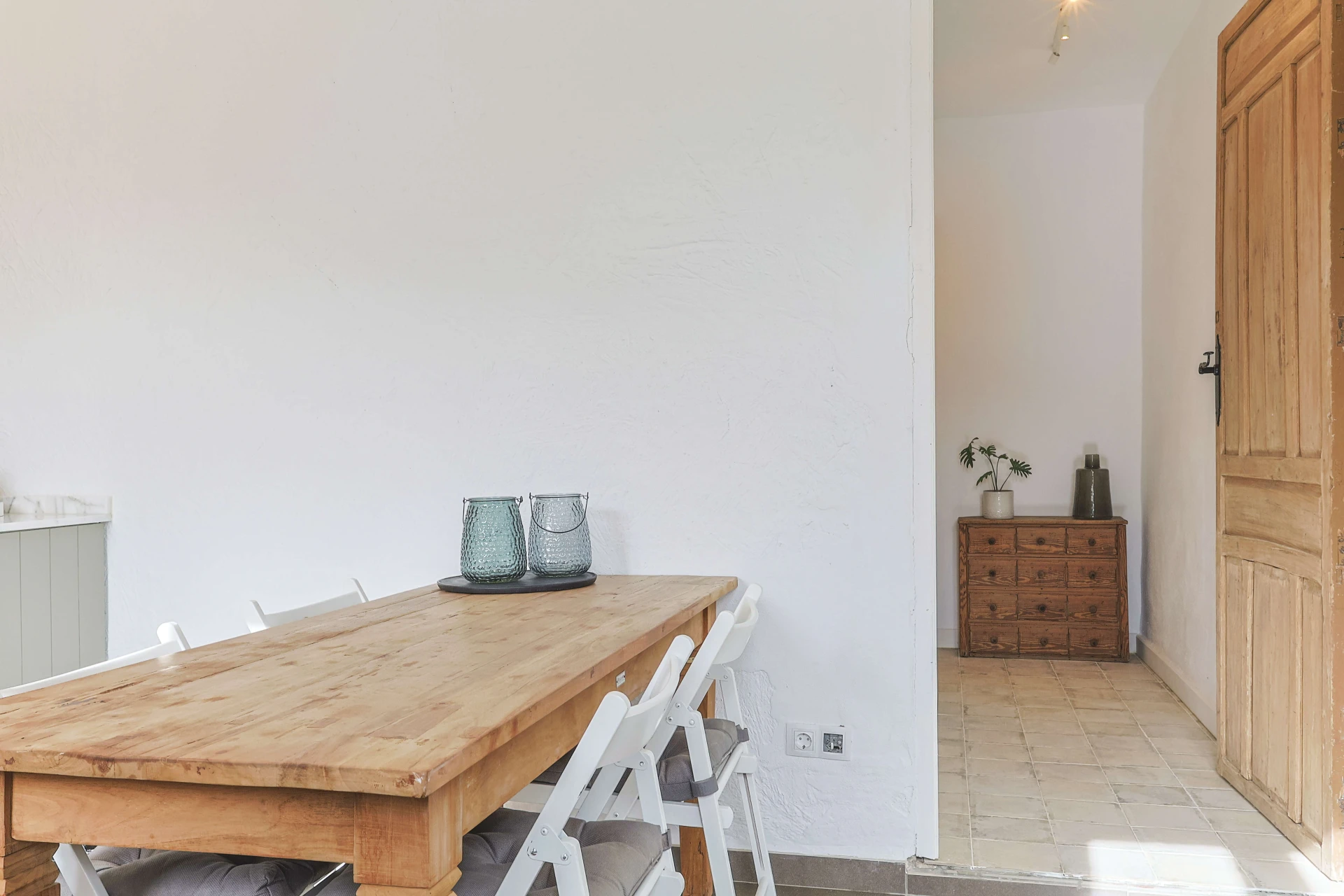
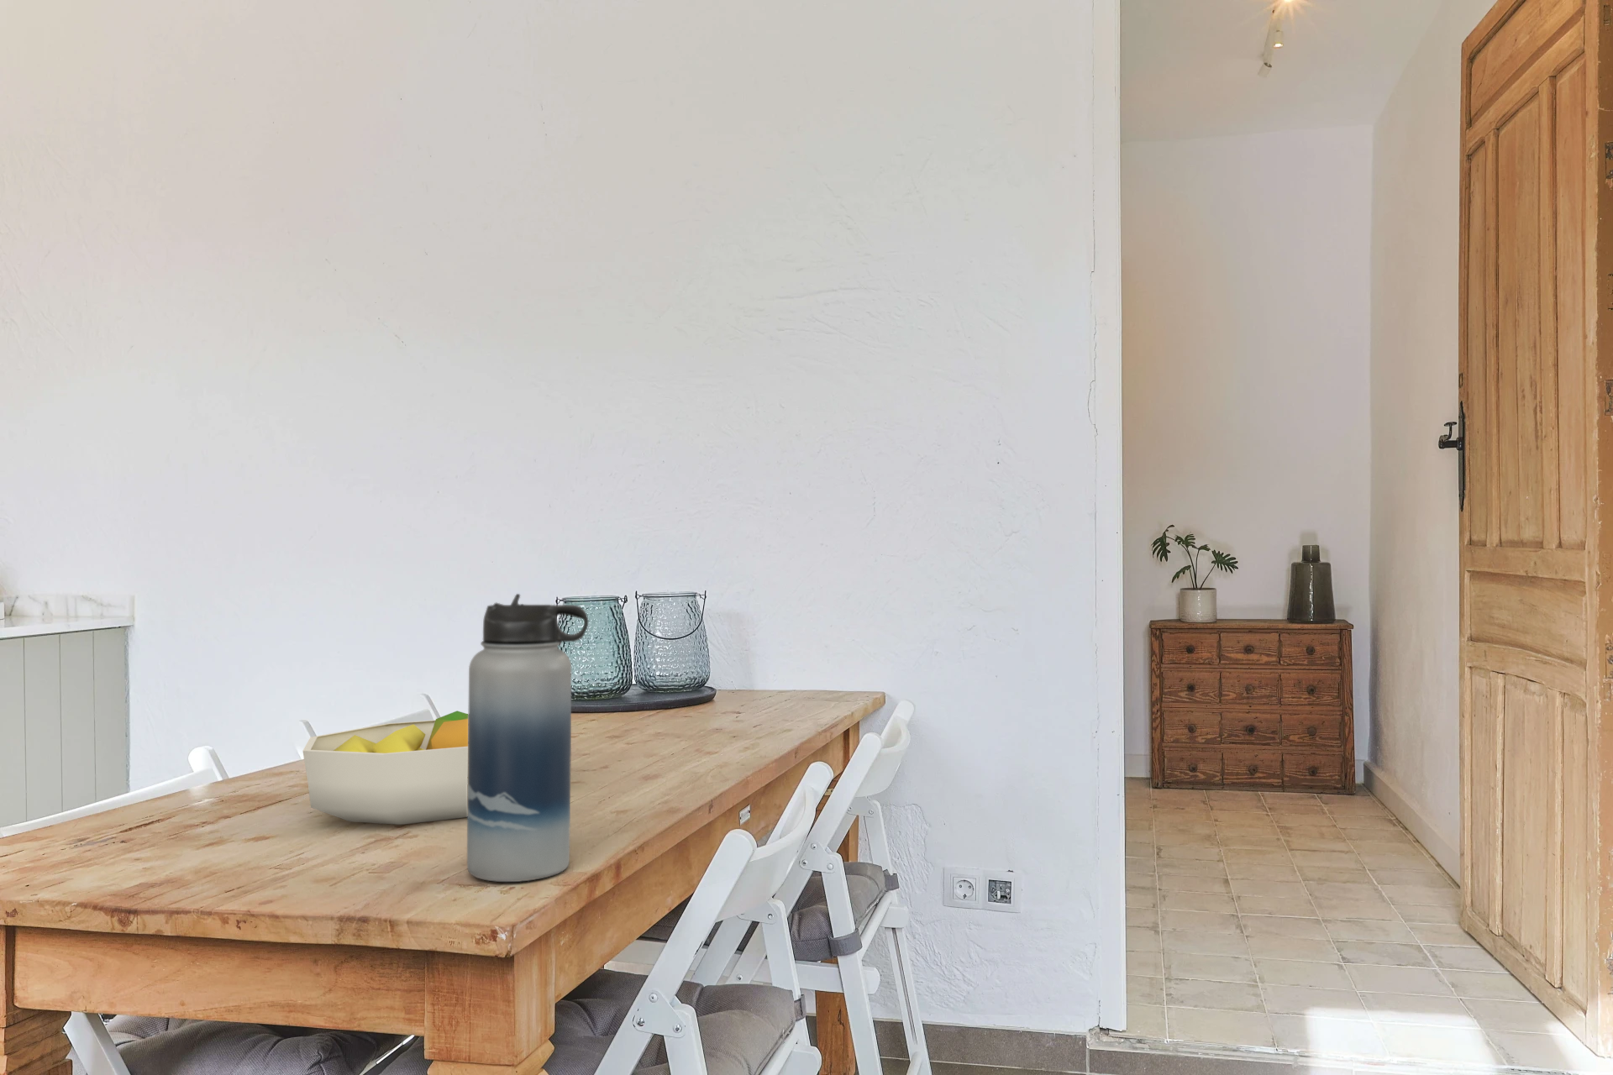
+ fruit bowl [301,709,469,825]
+ water bottle [466,593,589,883]
